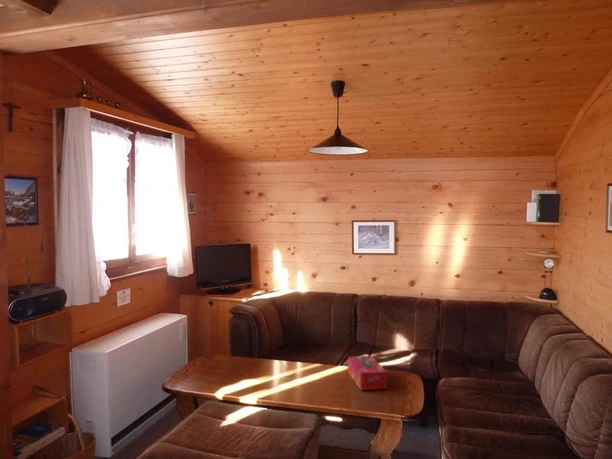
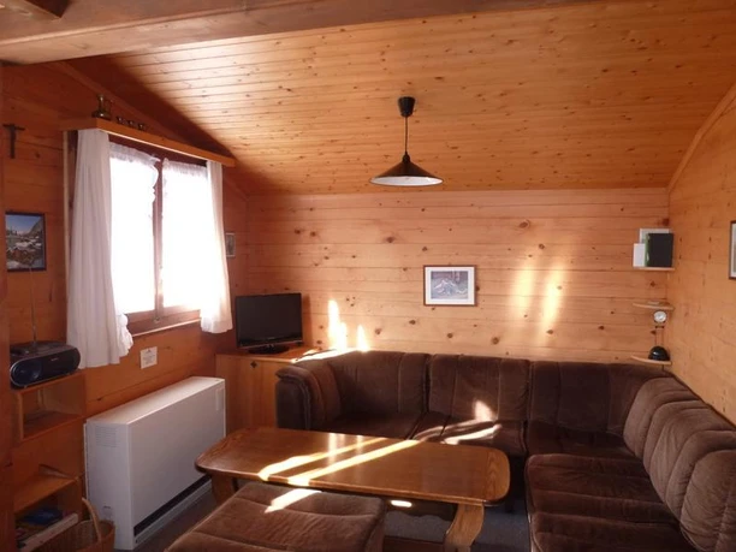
- tissue box [347,355,388,391]
